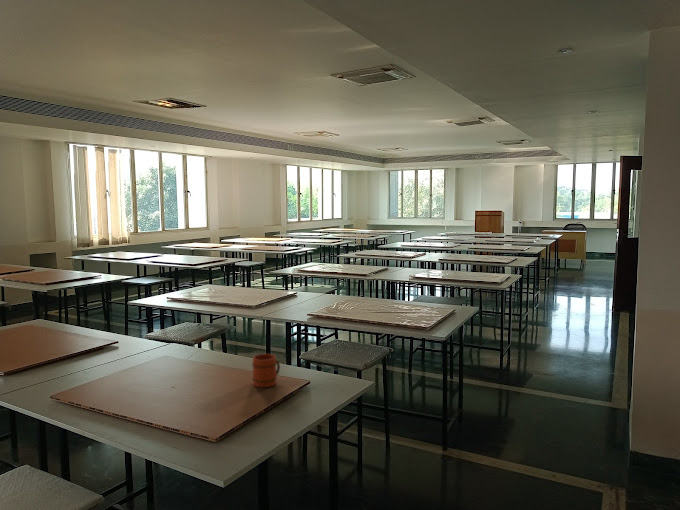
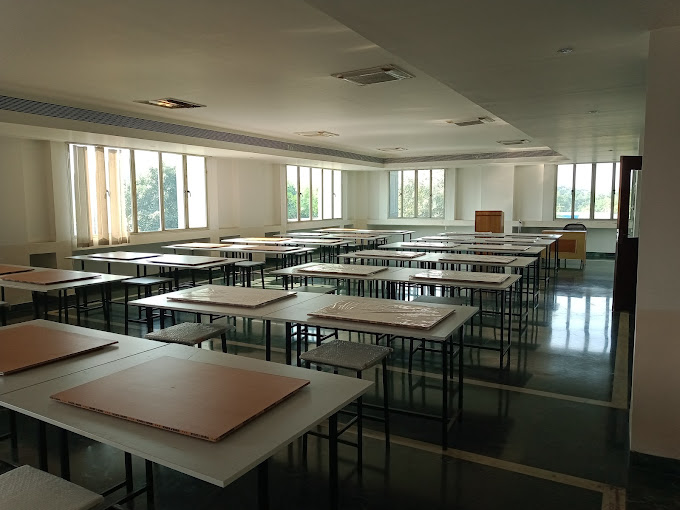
- mug [251,353,281,388]
